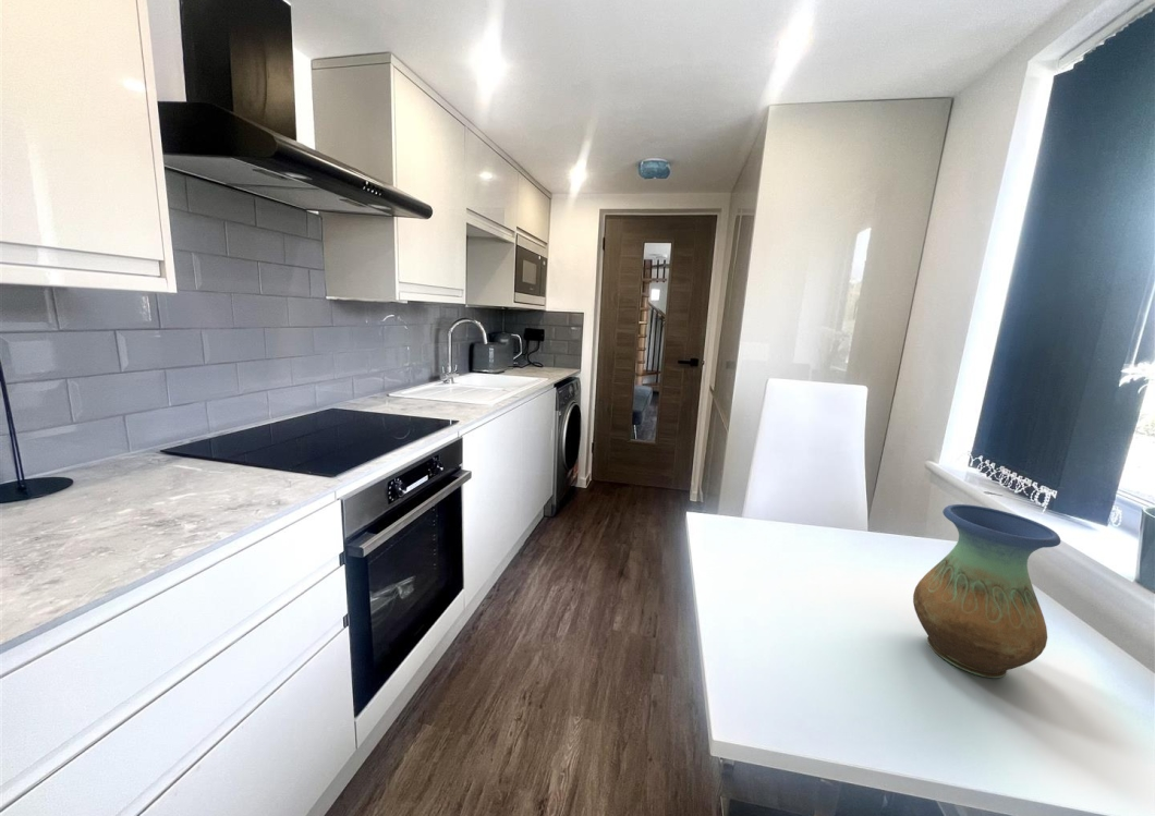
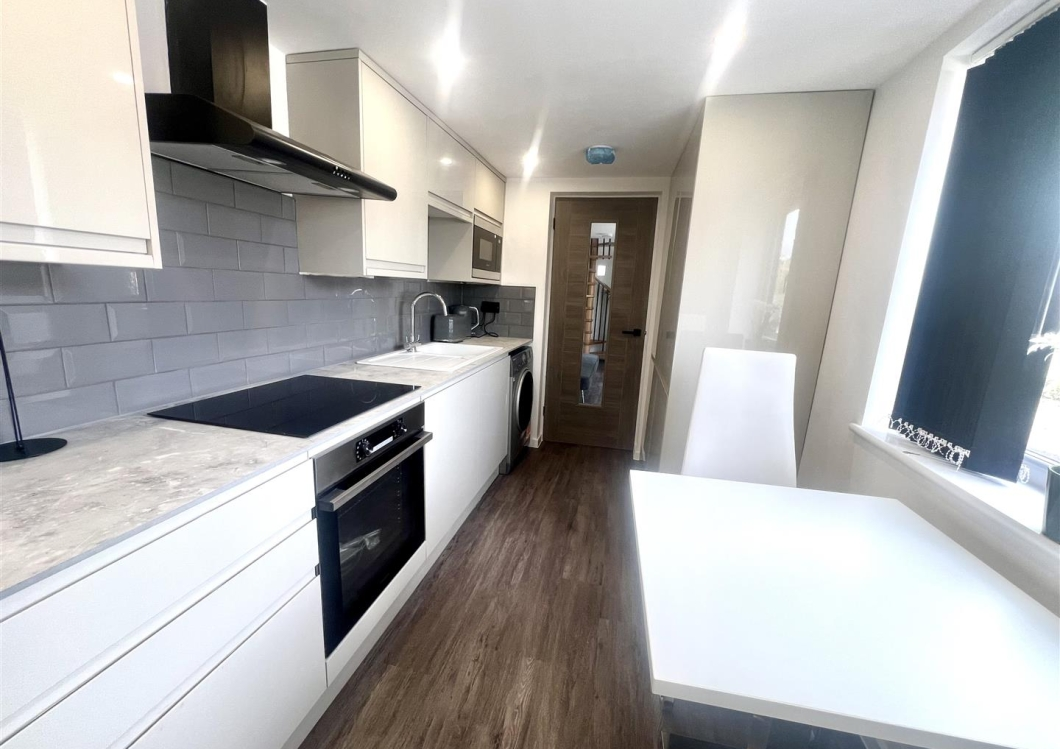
- vase [912,503,1062,679]
